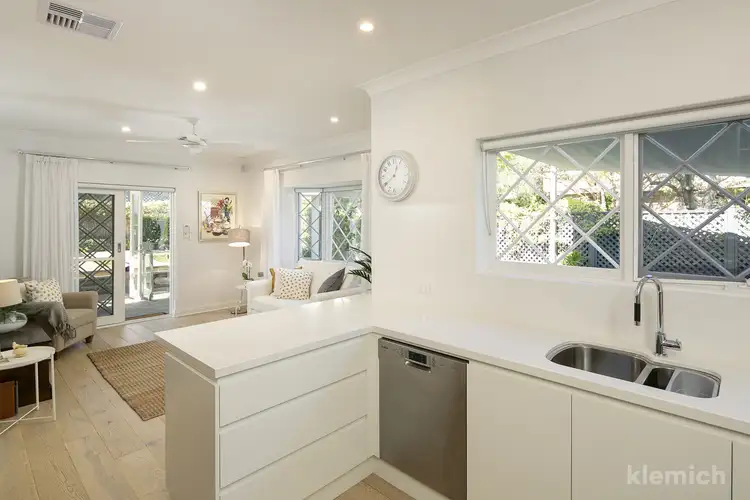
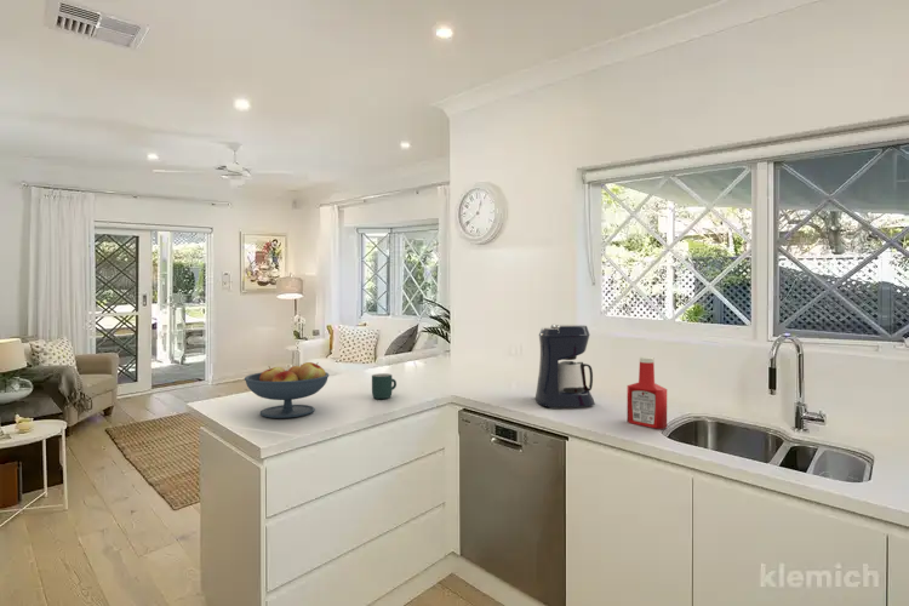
+ fruit bowl [244,361,330,419]
+ soap bottle [625,356,668,430]
+ mug [371,372,398,400]
+ coffee maker [534,324,596,408]
